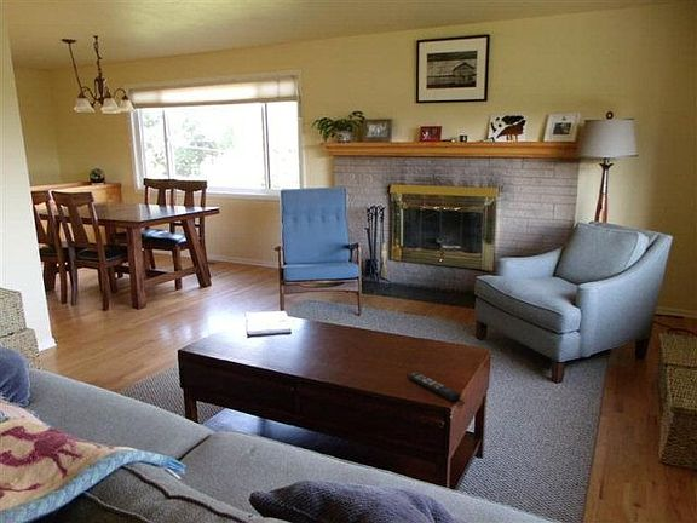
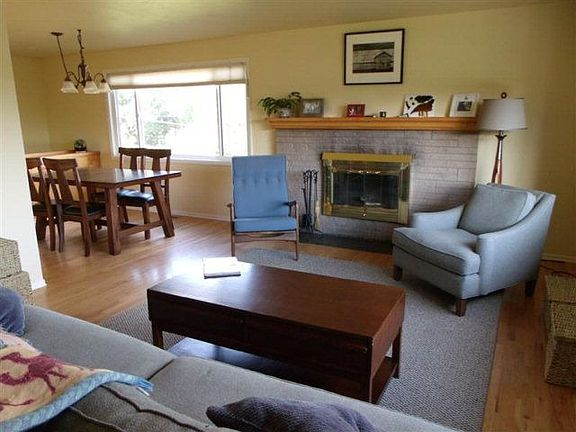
- remote control [405,372,462,402]
